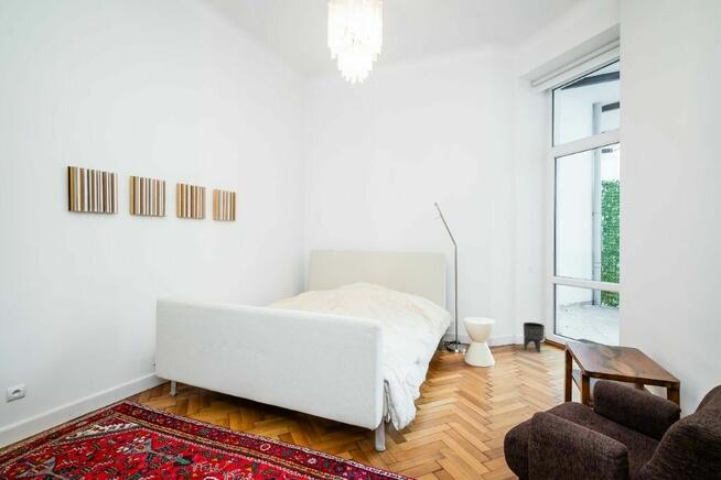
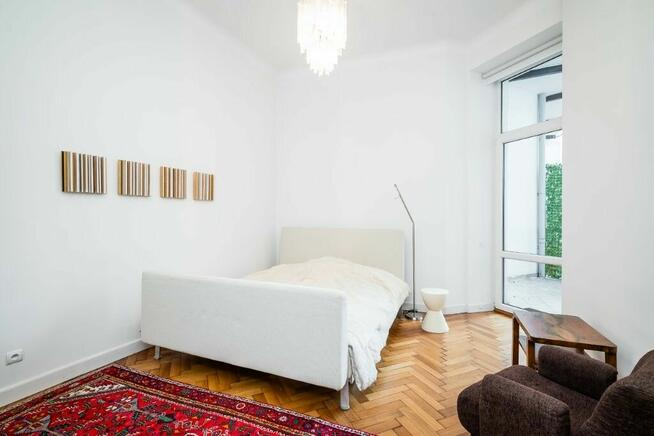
- planter [523,321,546,353]
